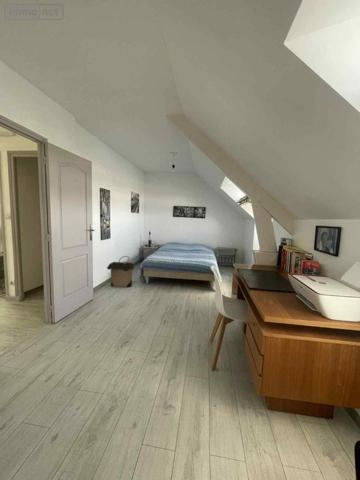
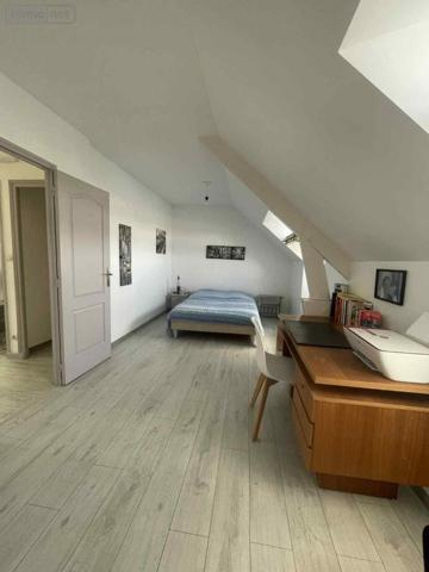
- laundry hamper [106,255,135,288]
